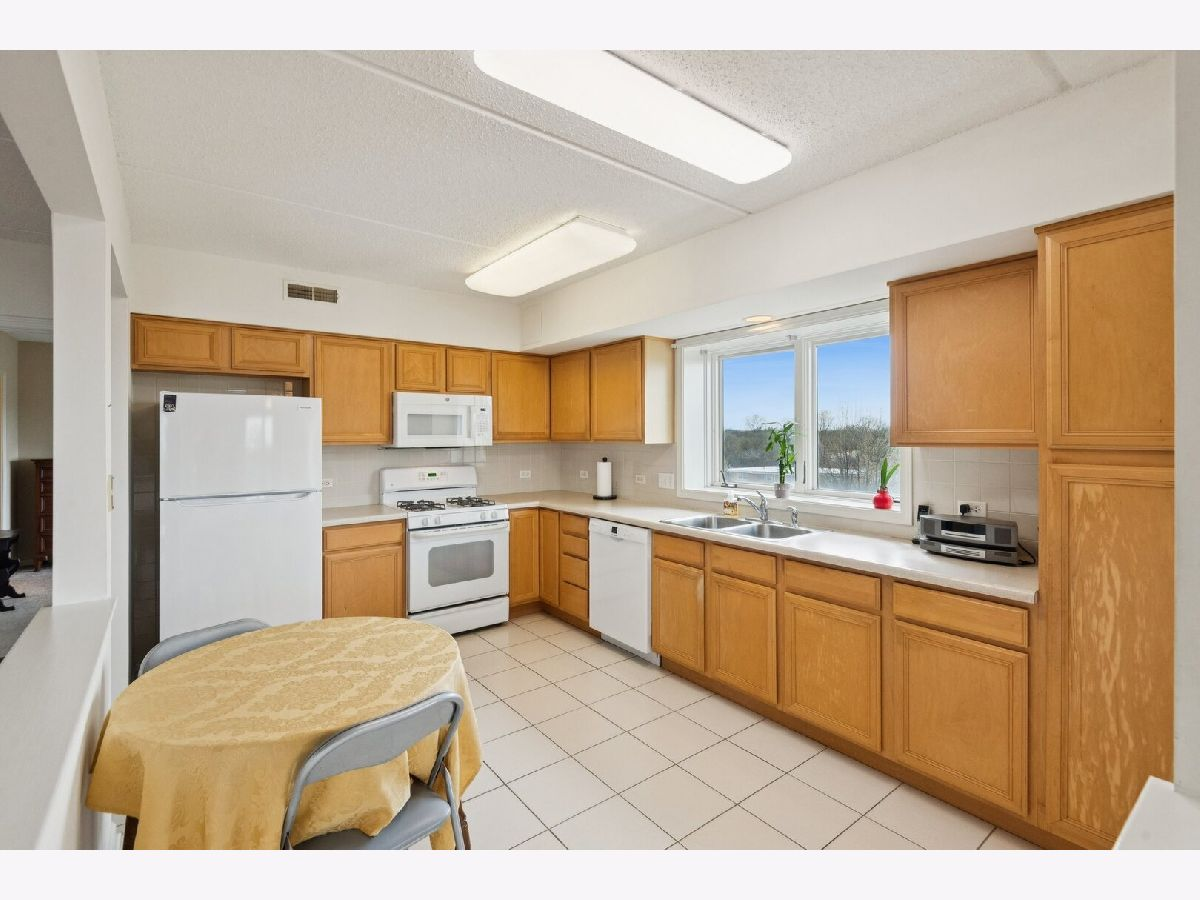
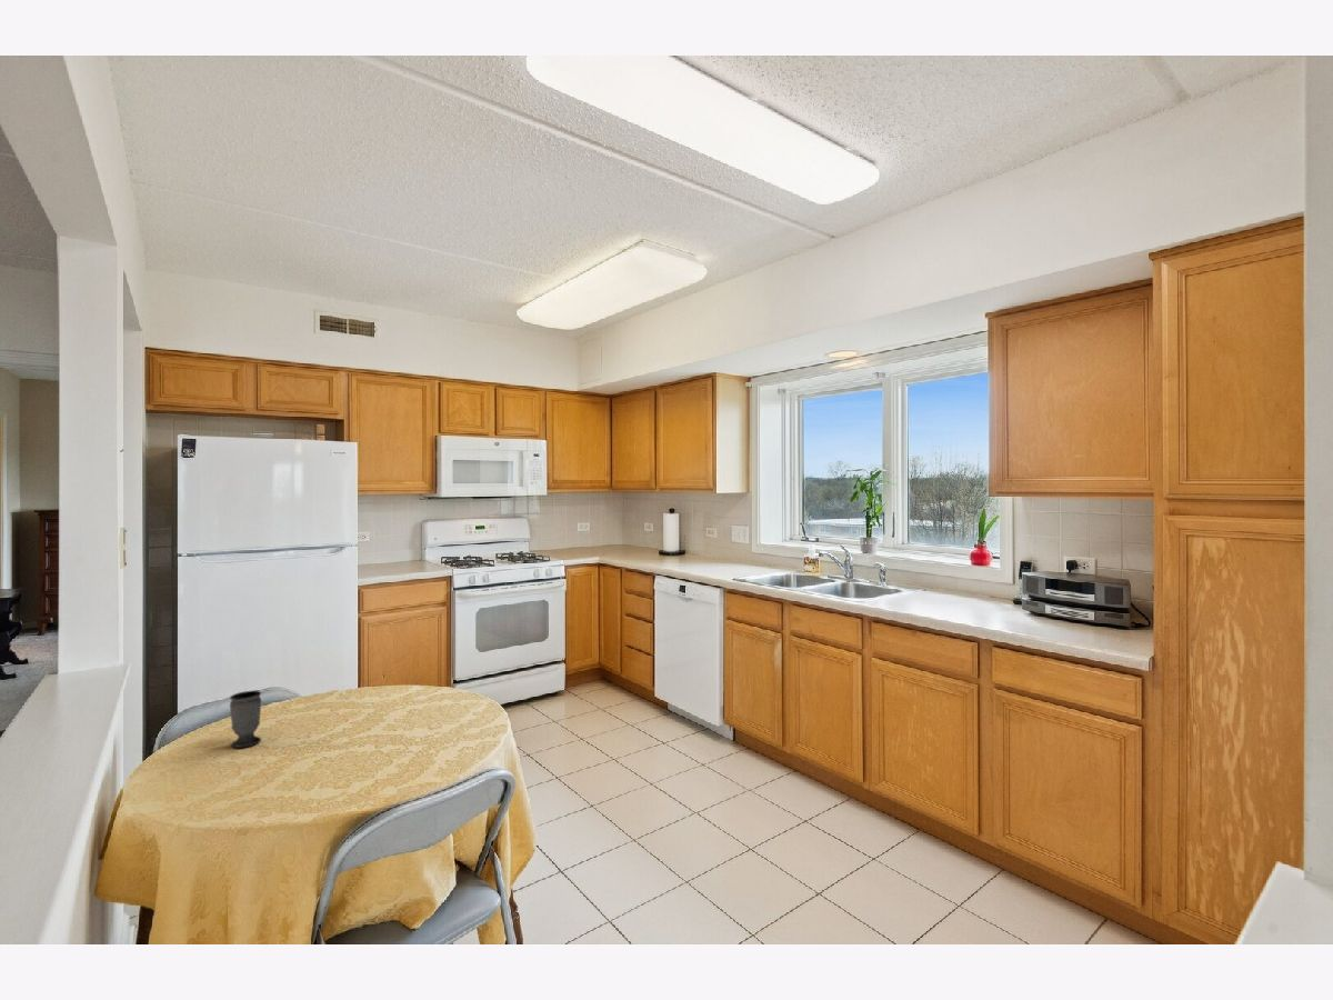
+ cup [229,690,262,749]
